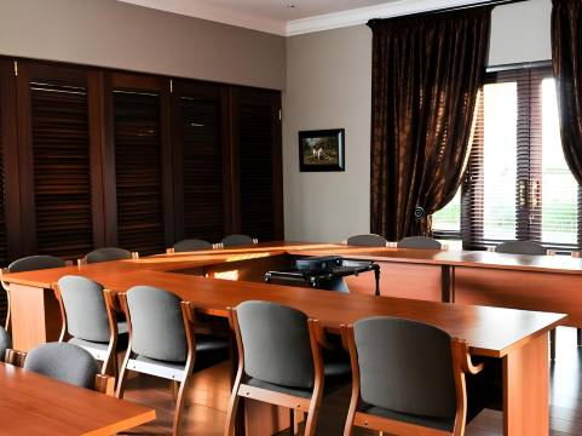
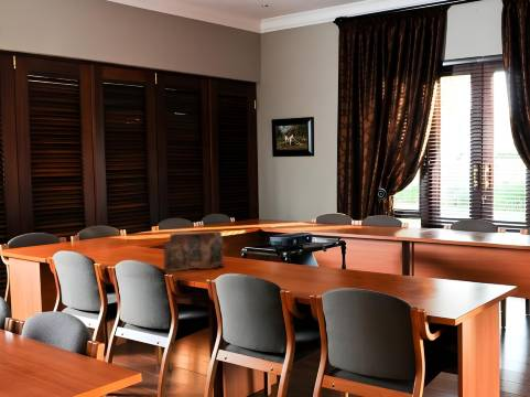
+ folder [162,229,227,272]
